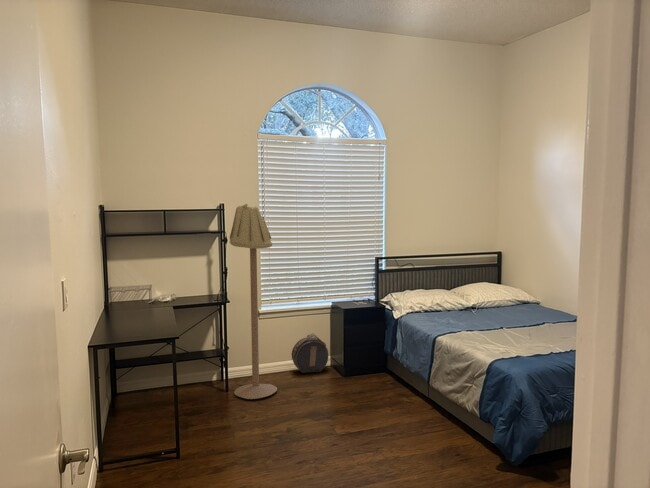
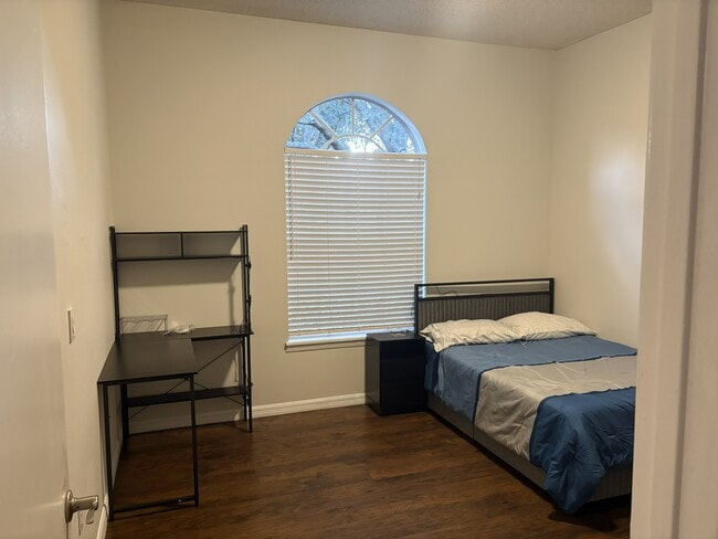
- hat box [291,333,329,374]
- floor lamp [229,203,278,400]
